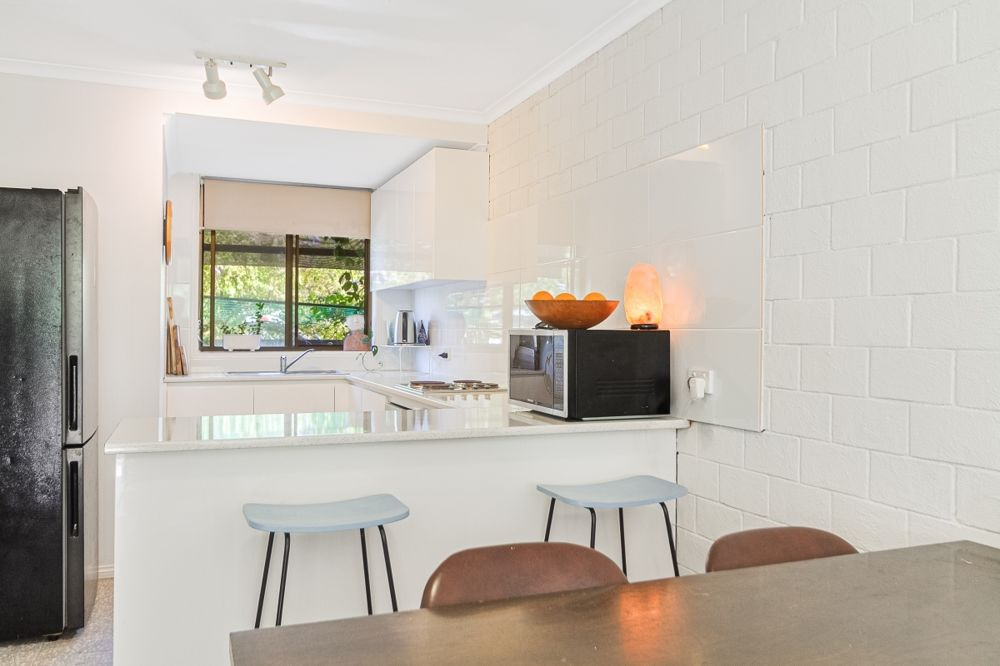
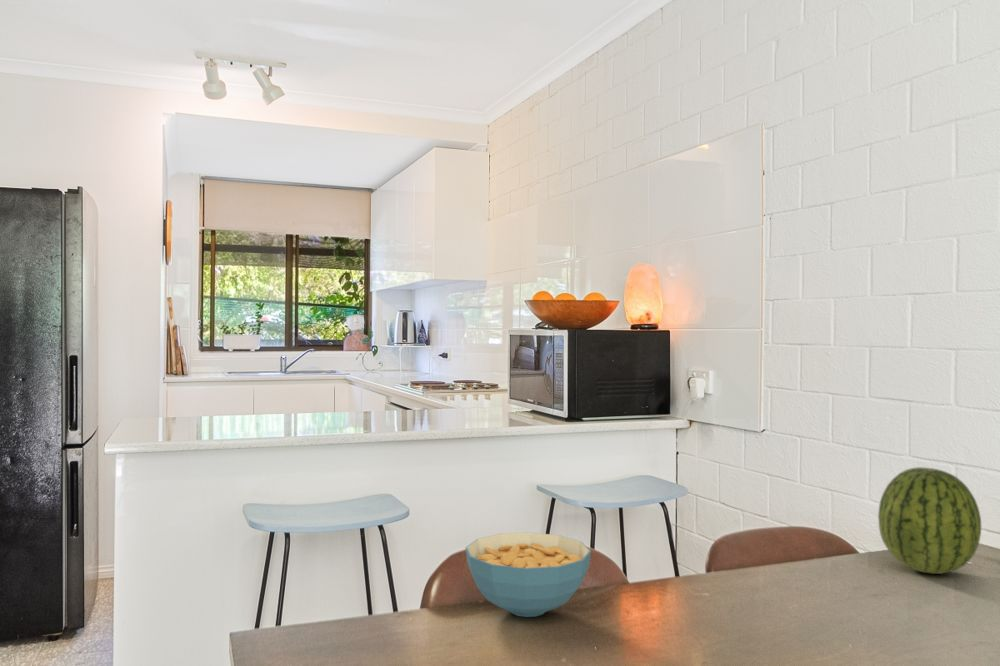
+ fruit [877,466,982,575]
+ cereal bowl [464,531,592,618]
